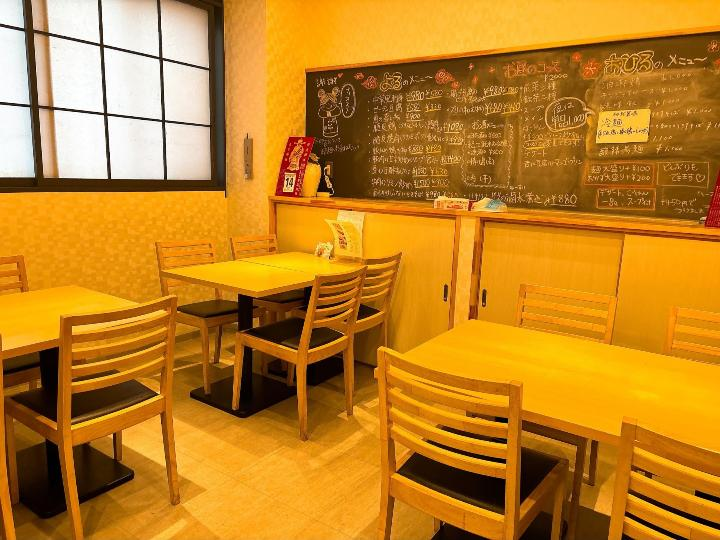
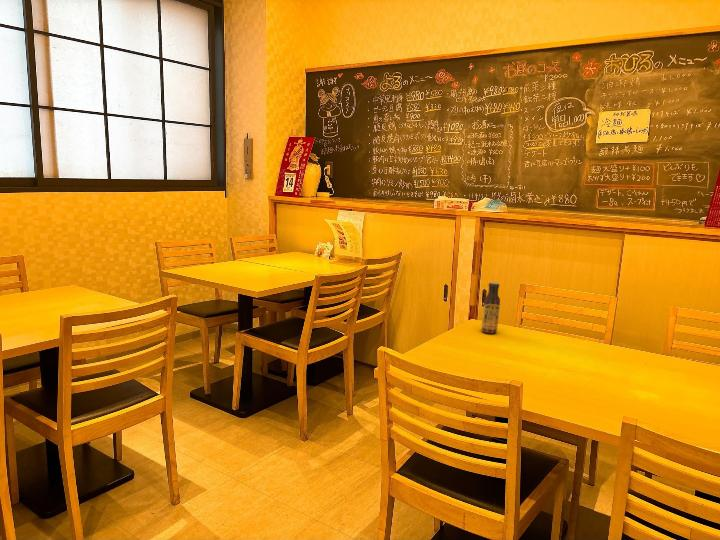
+ sauce bottle [480,281,501,334]
